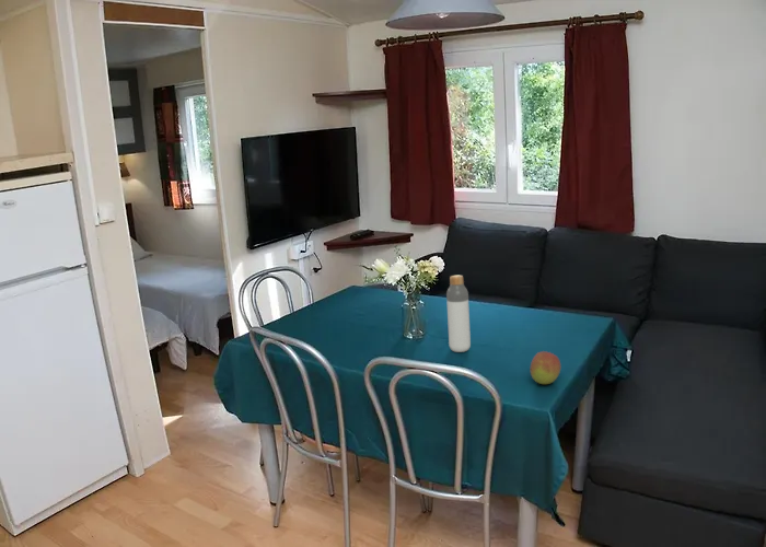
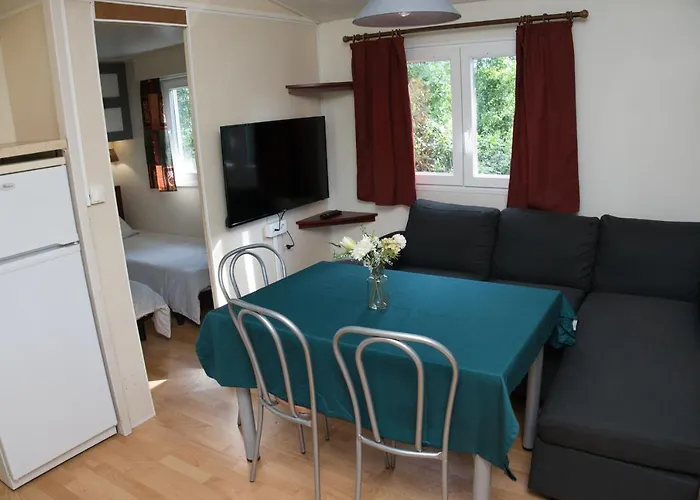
- bottle [445,275,472,353]
- fruit [530,350,561,385]
